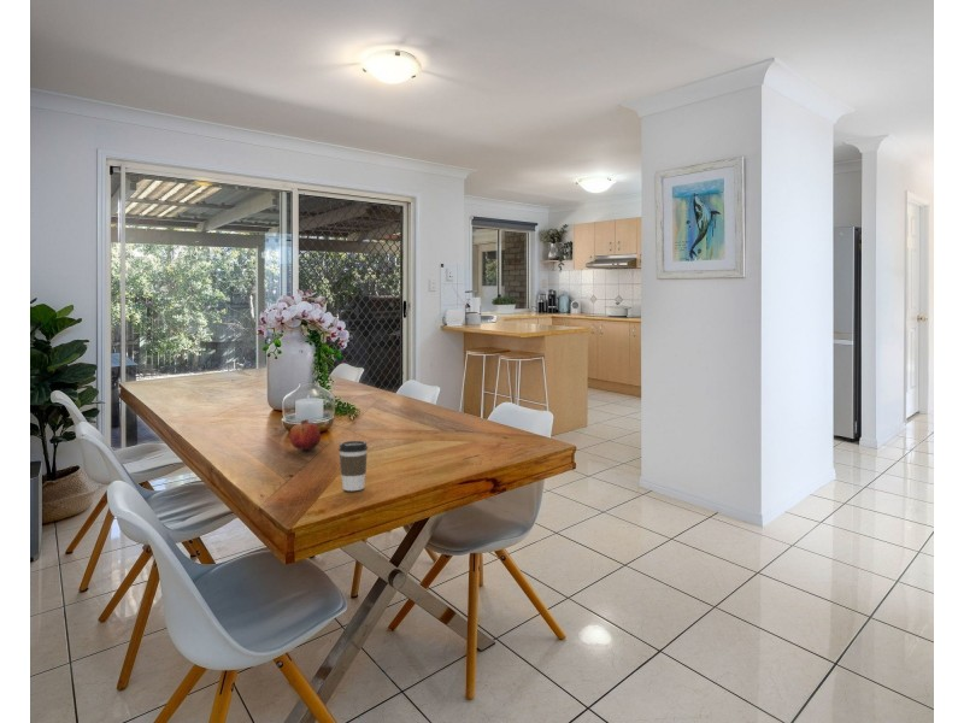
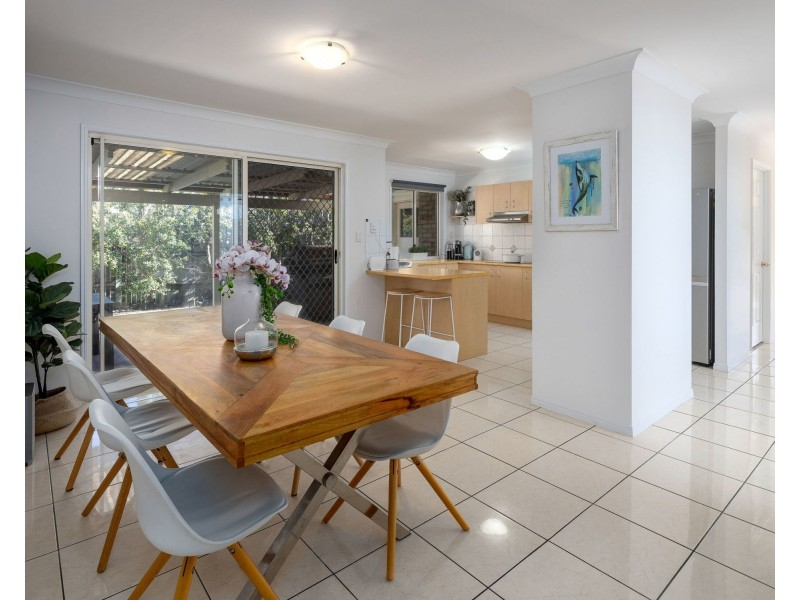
- coffee cup [337,440,369,492]
- fruit [288,418,322,452]
